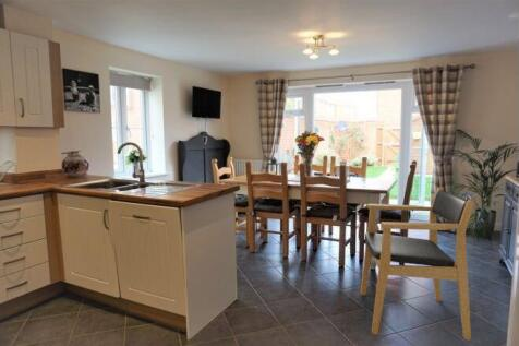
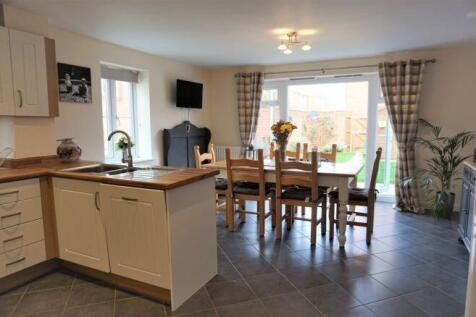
- armchair [360,187,475,342]
